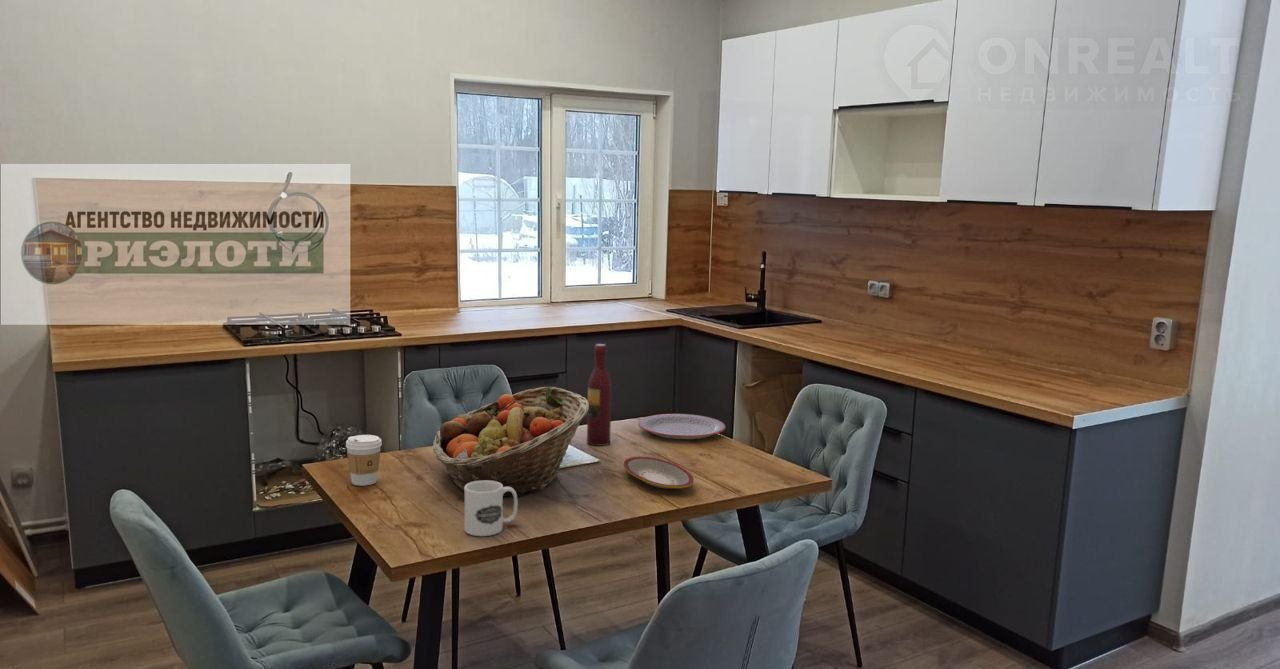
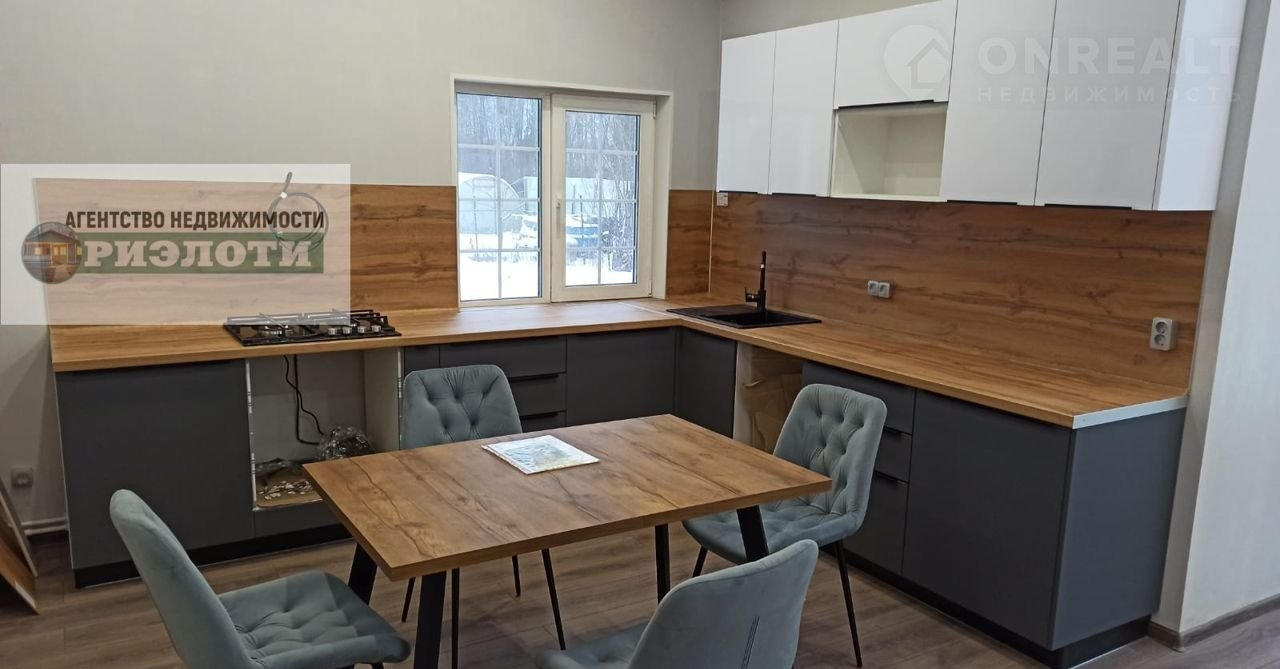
- mug [464,481,519,537]
- fruit basket [432,386,589,498]
- coffee cup [345,434,383,487]
- plate [623,455,695,489]
- wine bottle [586,343,613,447]
- plate [637,413,727,440]
